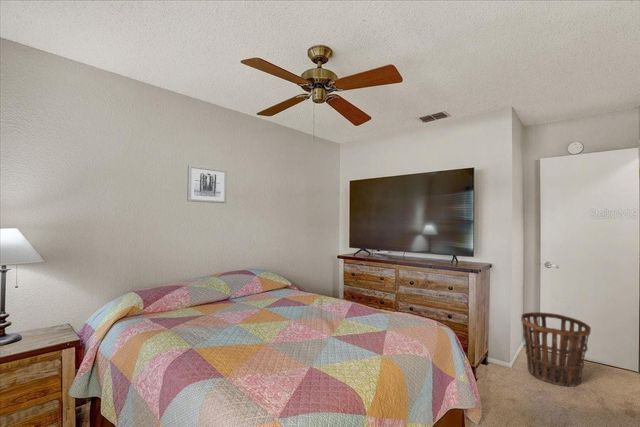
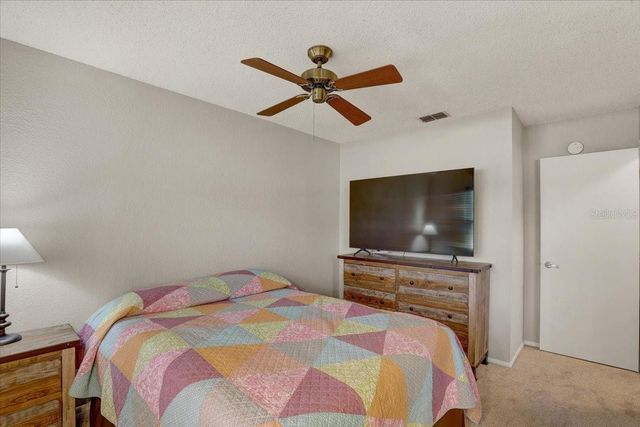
- wall art [186,164,228,204]
- basket [520,311,592,387]
